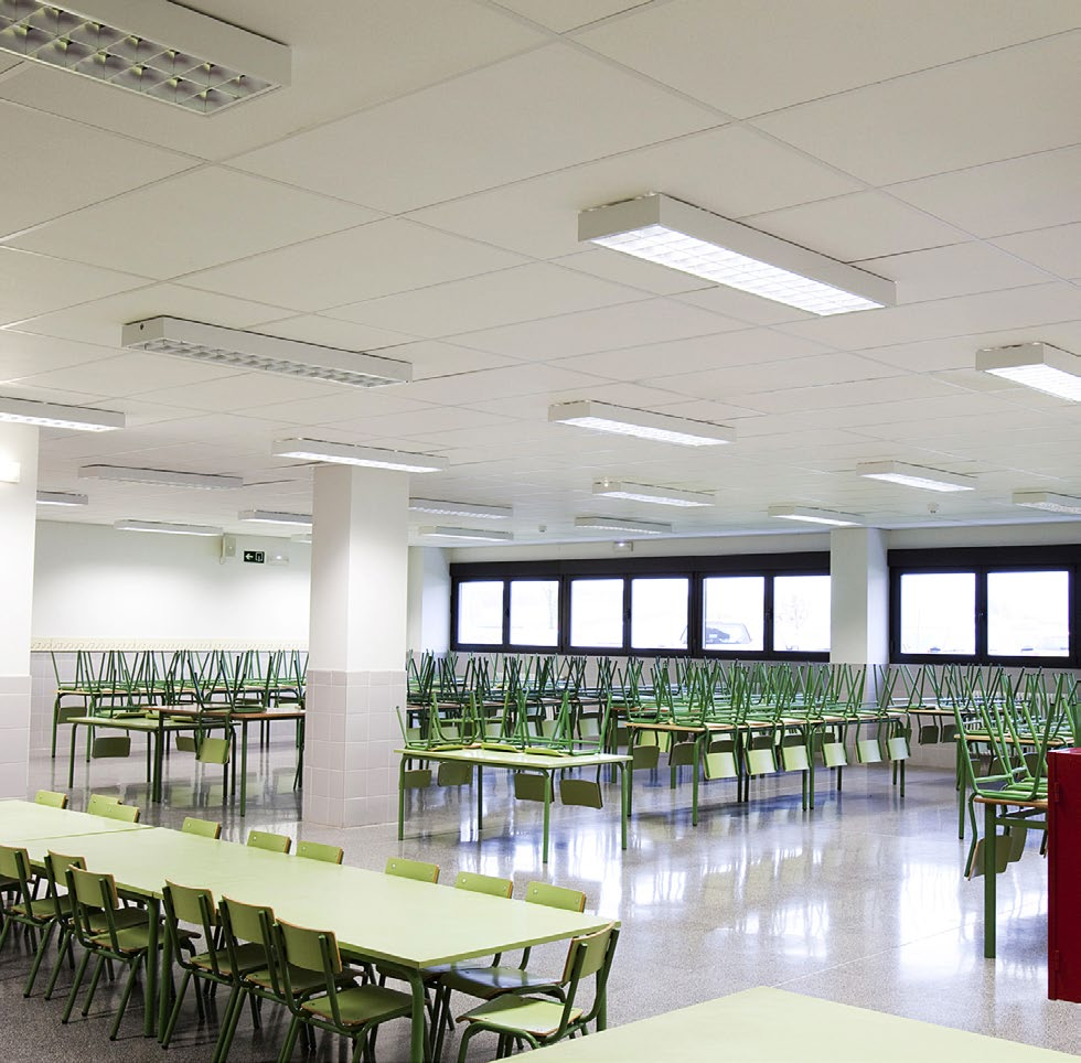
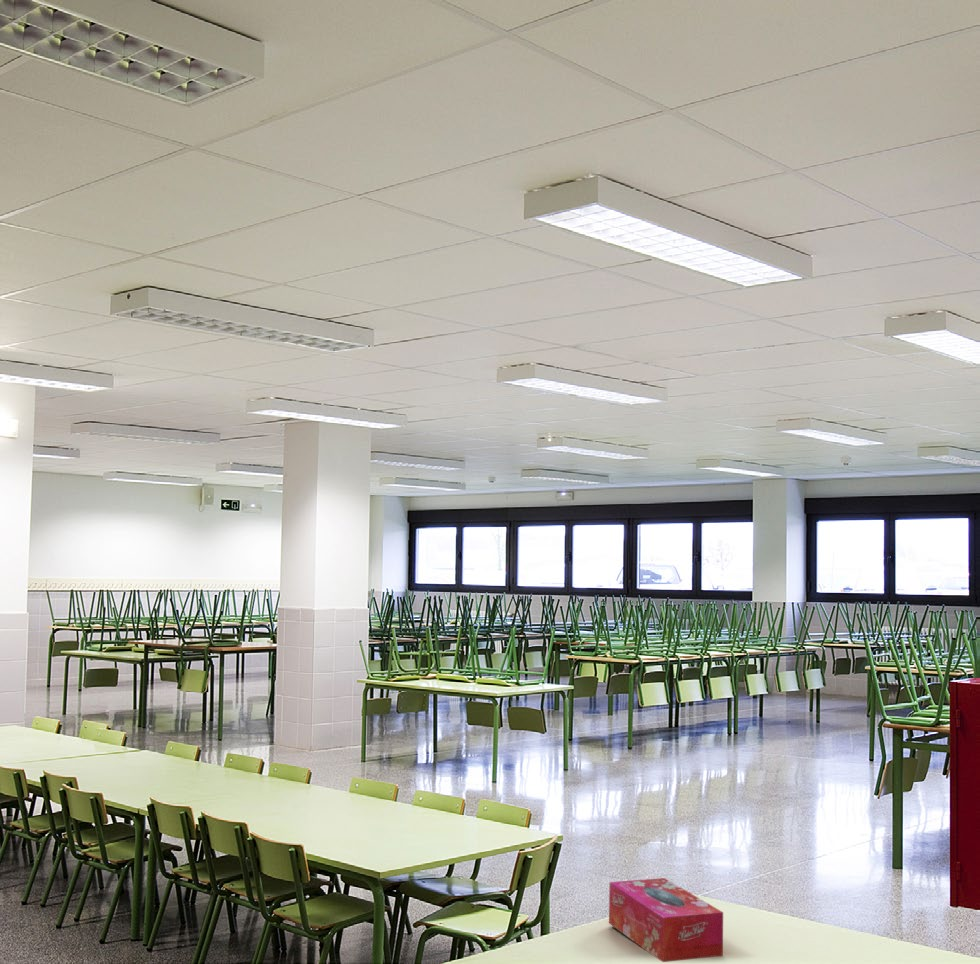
+ tissue box [608,877,724,963]
